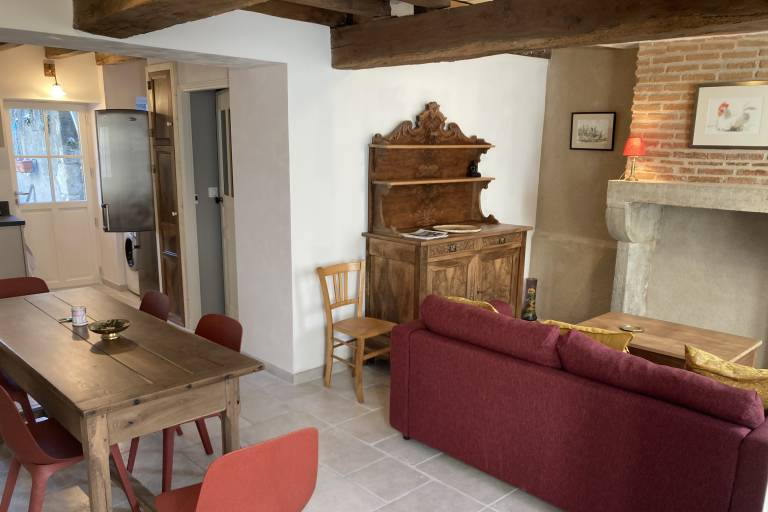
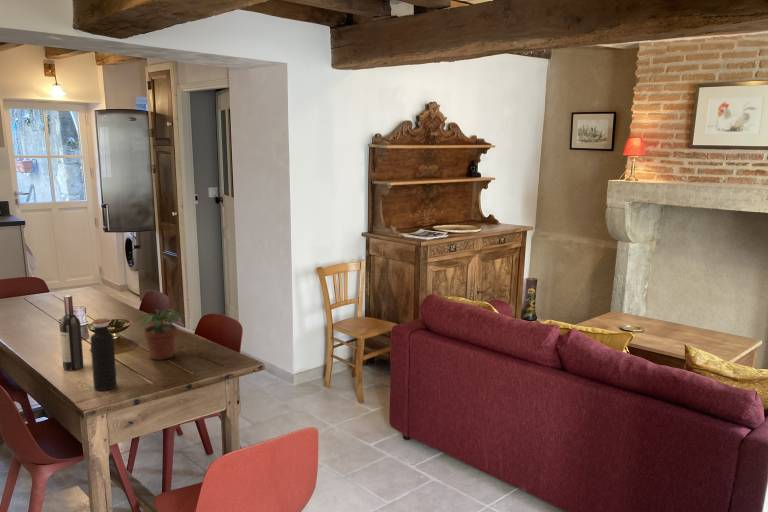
+ potted plant [133,308,183,361]
+ water bottle [89,318,118,392]
+ wine bottle [59,295,85,371]
